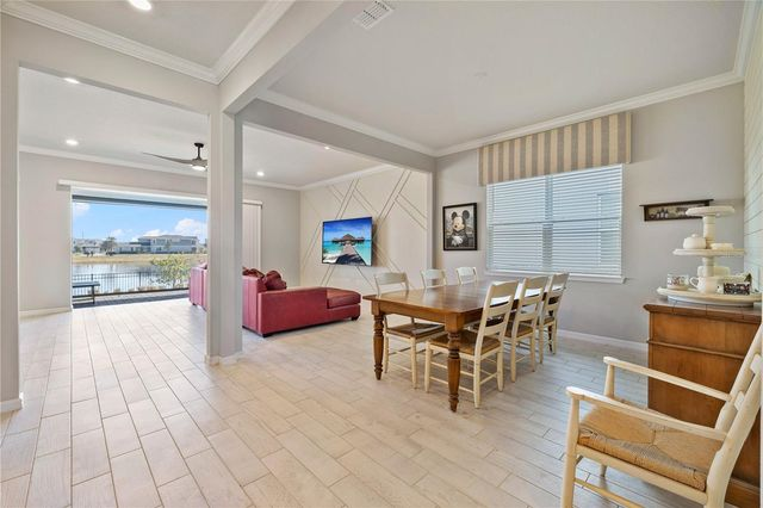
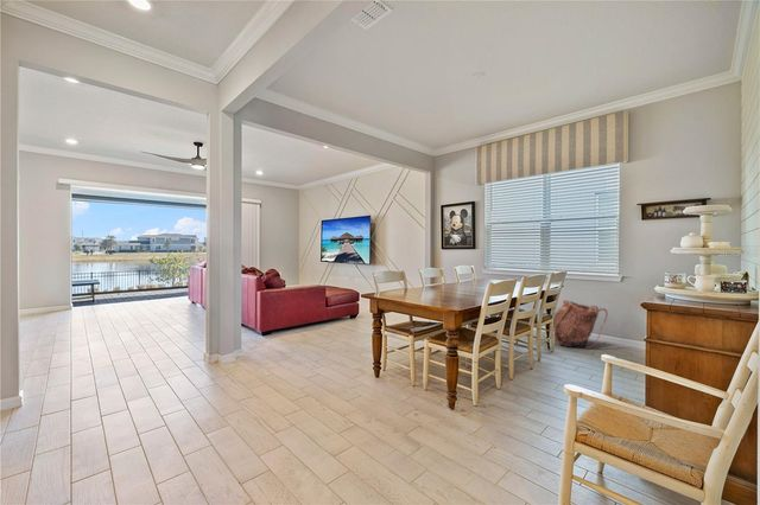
+ backpack [553,299,609,350]
